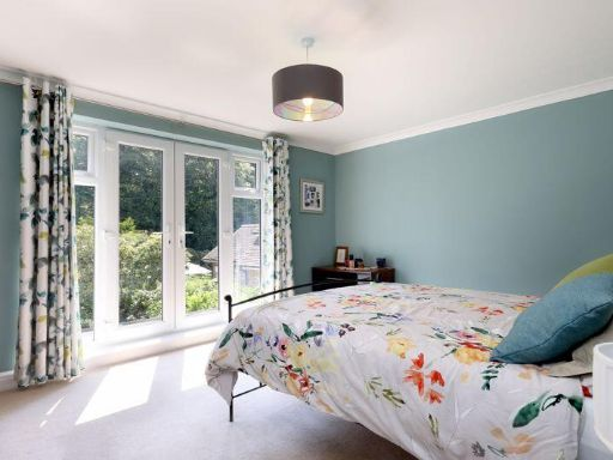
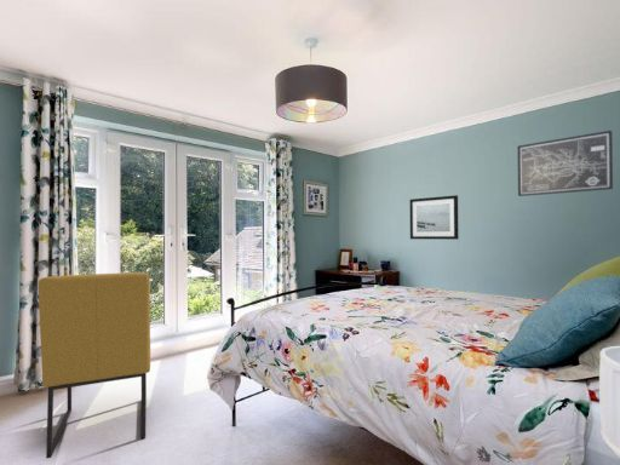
+ chair [38,271,151,460]
+ wall art [408,194,460,241]
+ wall art [516,130,614,197]
